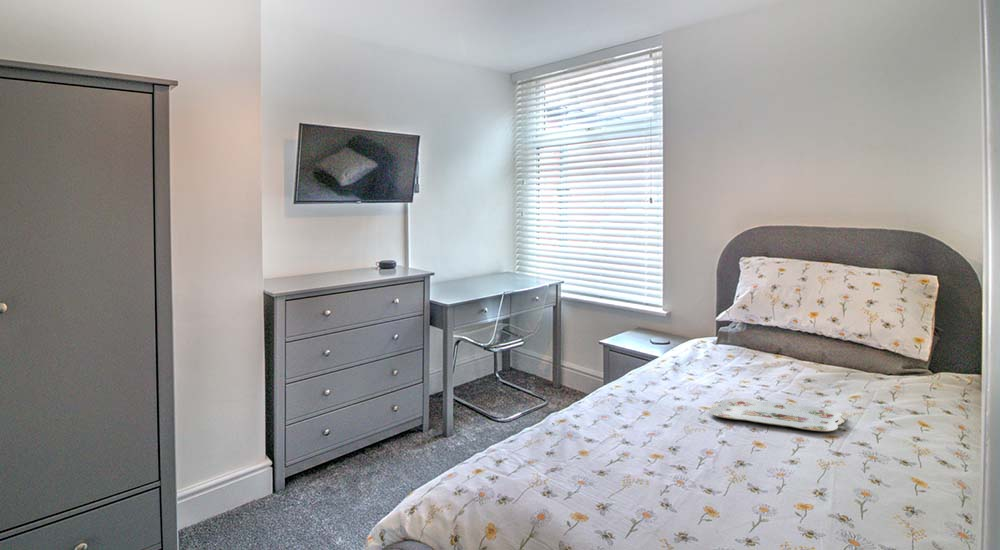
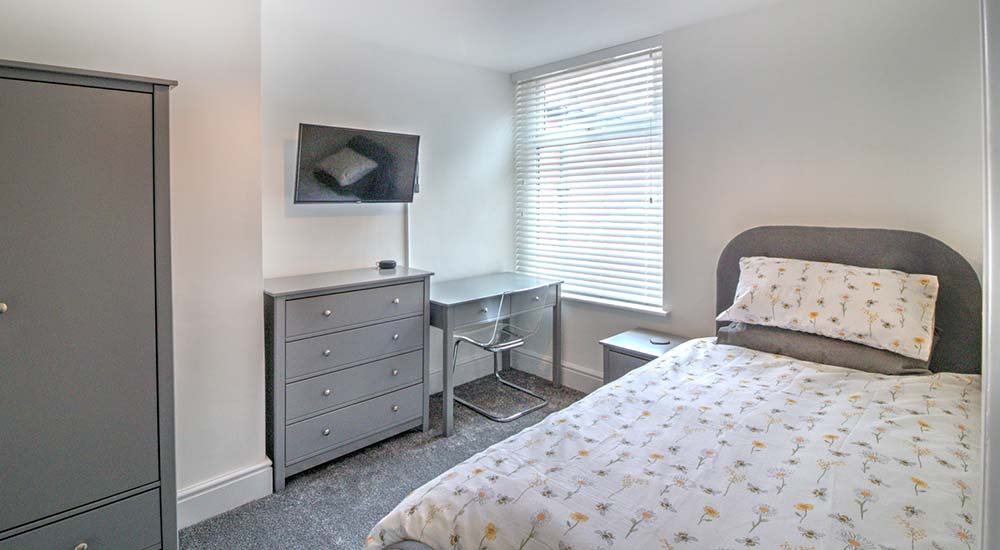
- serving tray [708,397,846,433]
